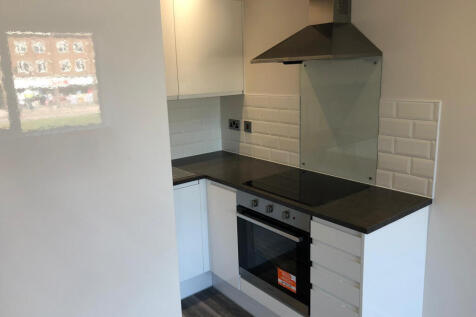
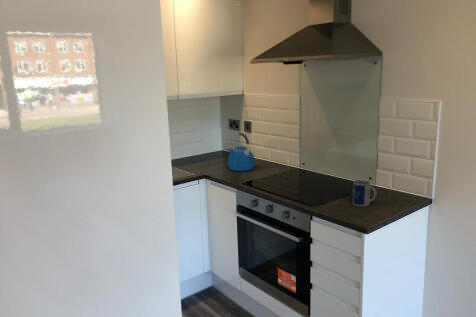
+ mug [352,179,377,208]
+ kettle [227,132,256,172]
